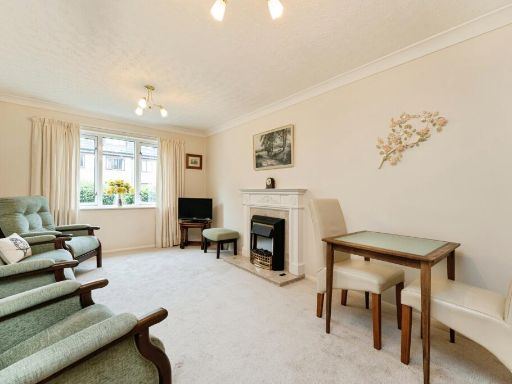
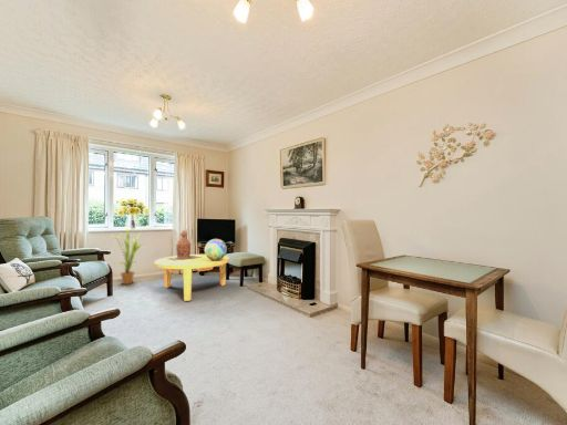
+ lantern [165,229,202,261]
+ coffee table [154,253,230,302]
+ decorative globe [204,238,228,261]
+ house plant [109,226,145,286]
